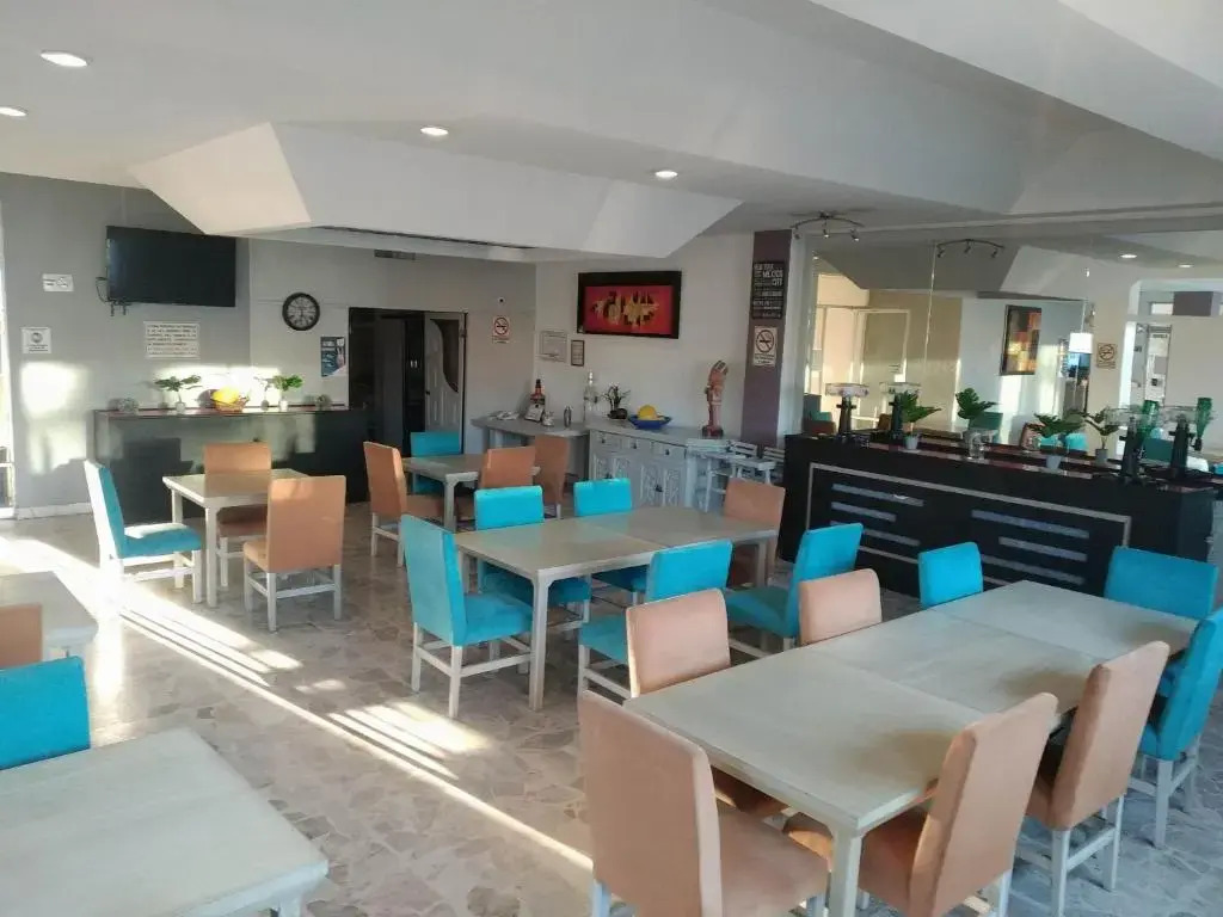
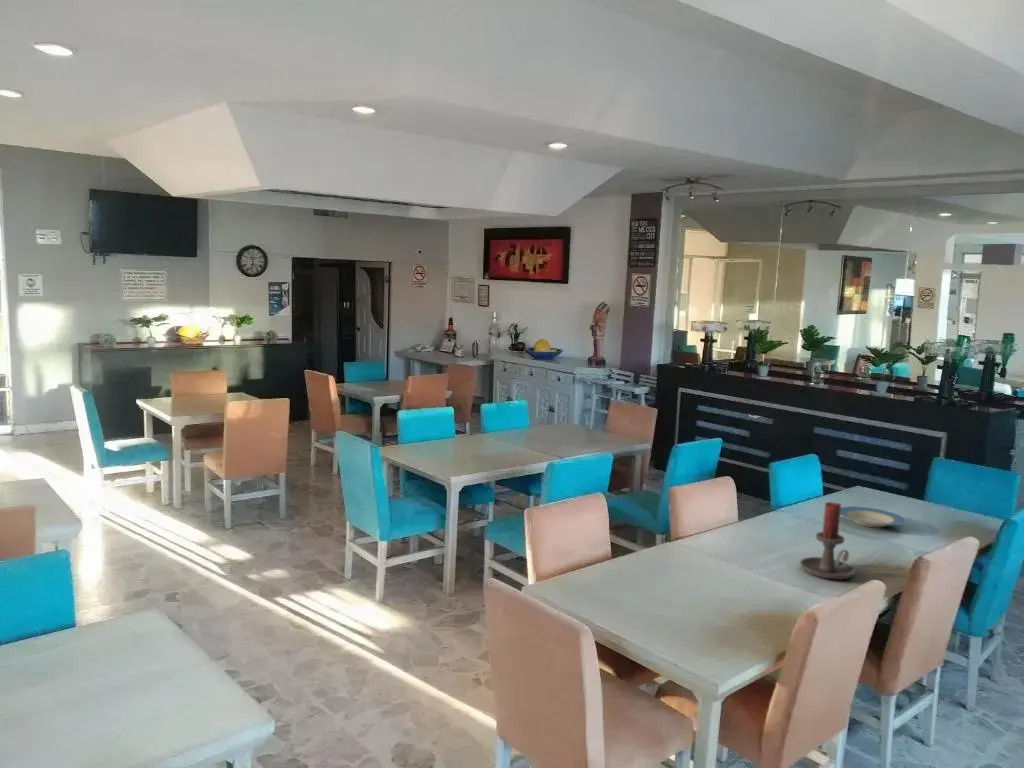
+ candle holder [799,501,856,580]
+ plate [840,505,907,528]
